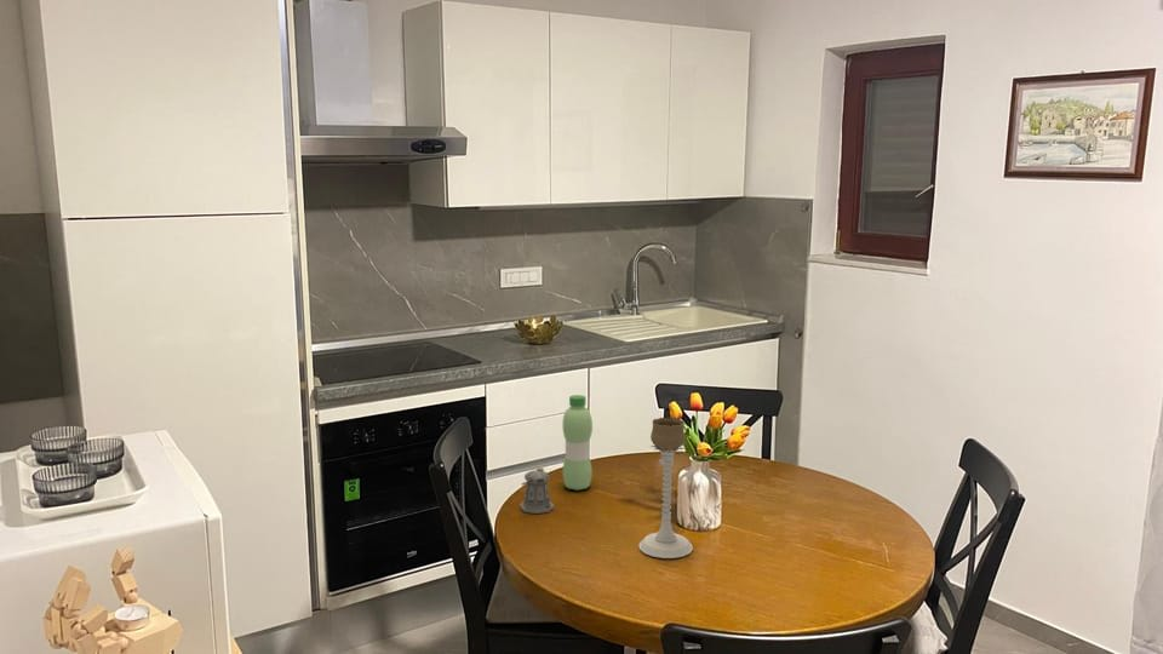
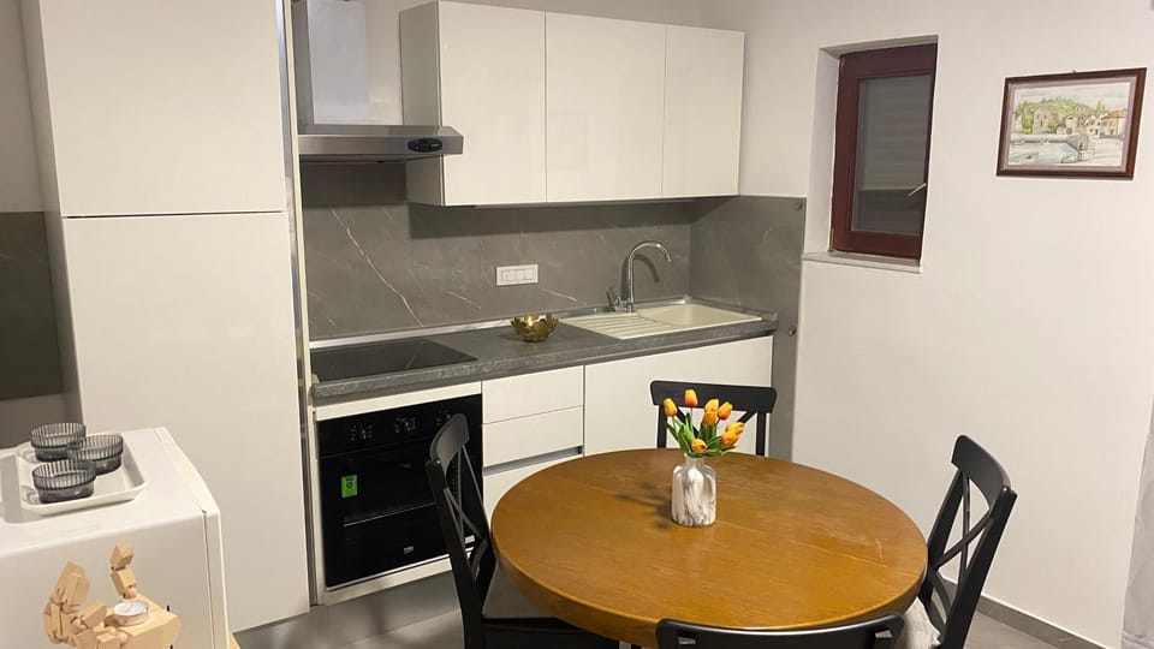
- water bottle [562,394,594,492]
- pepper shaker [520,466,555,515]
- candle holder [637,417,694,560]
